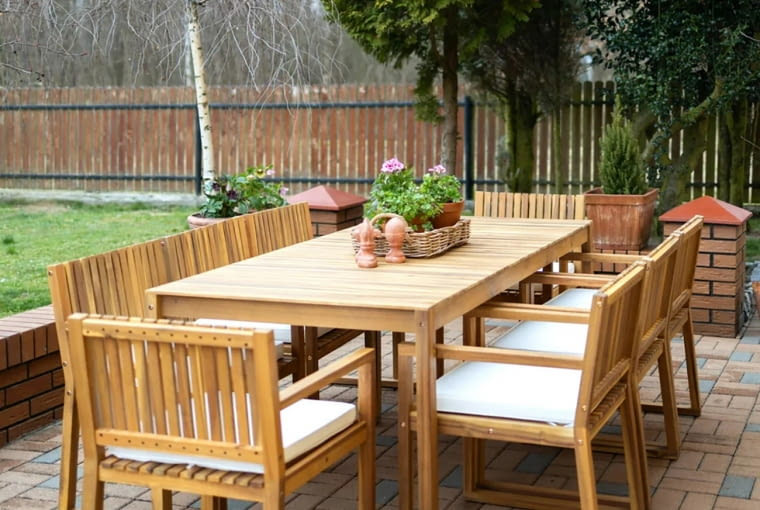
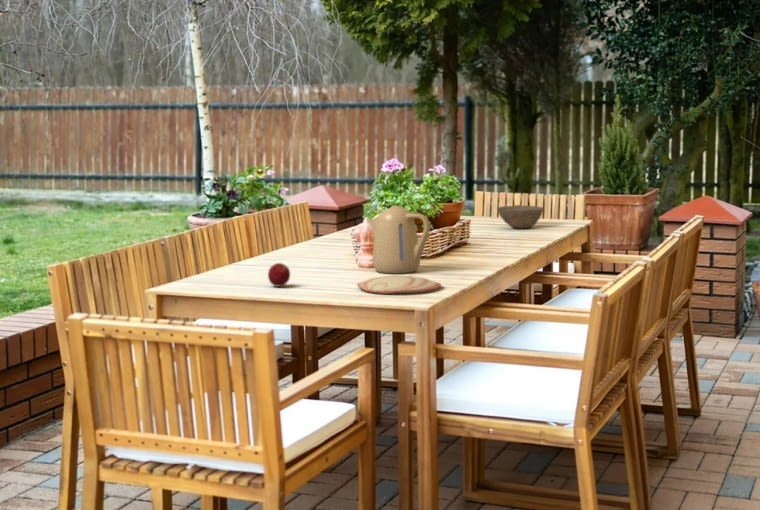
+ kettle [367,205,431,274]
+ plate [356,274,442,295]
+ apple [267,262,291,288]
+ bowl [497,204,544,229]
